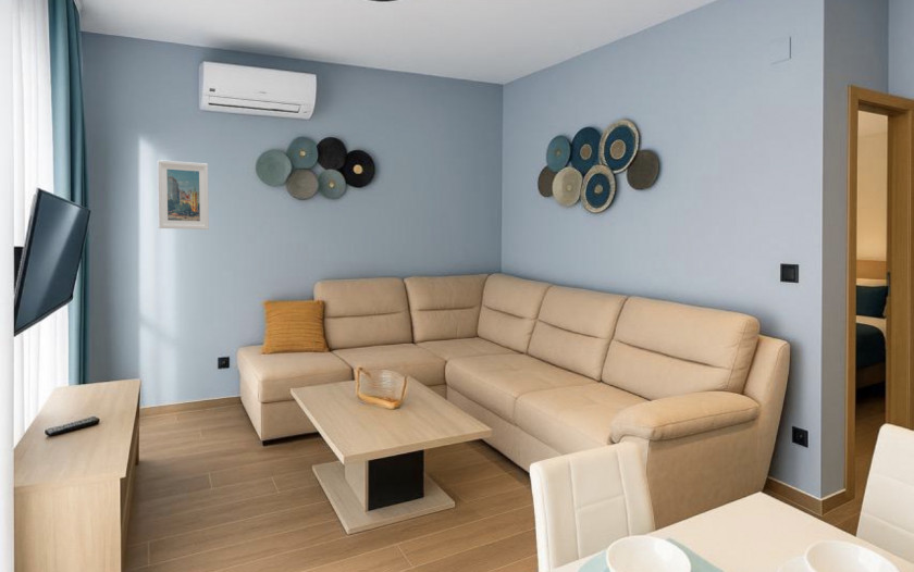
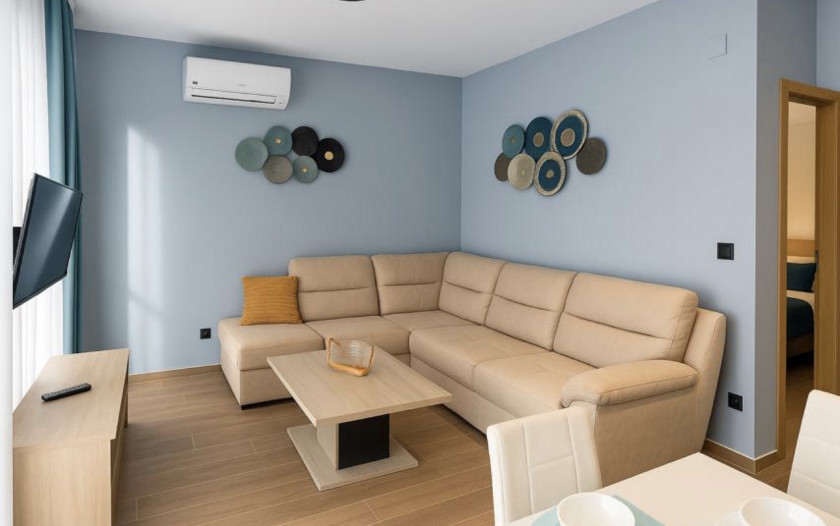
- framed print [157,159,210,231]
